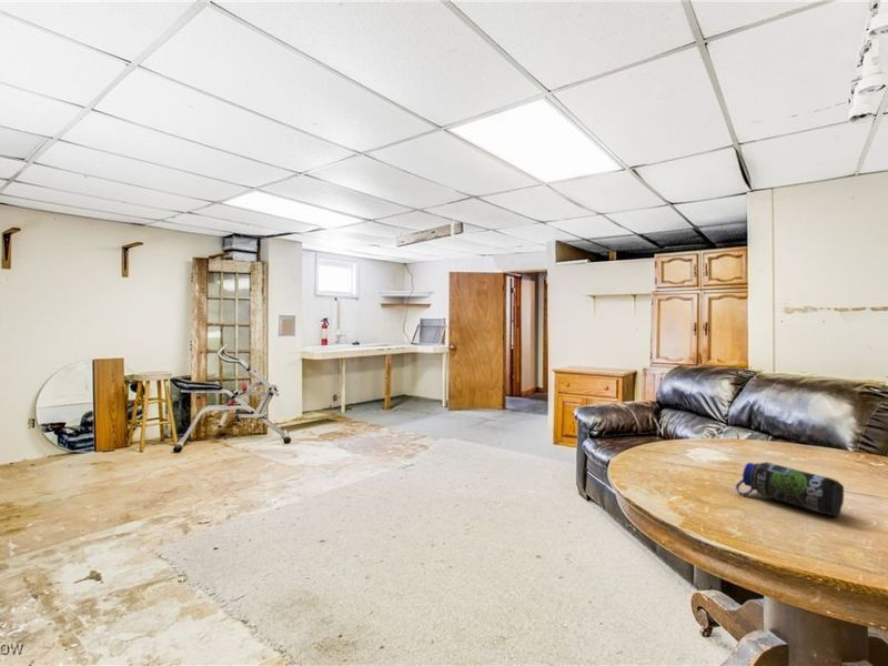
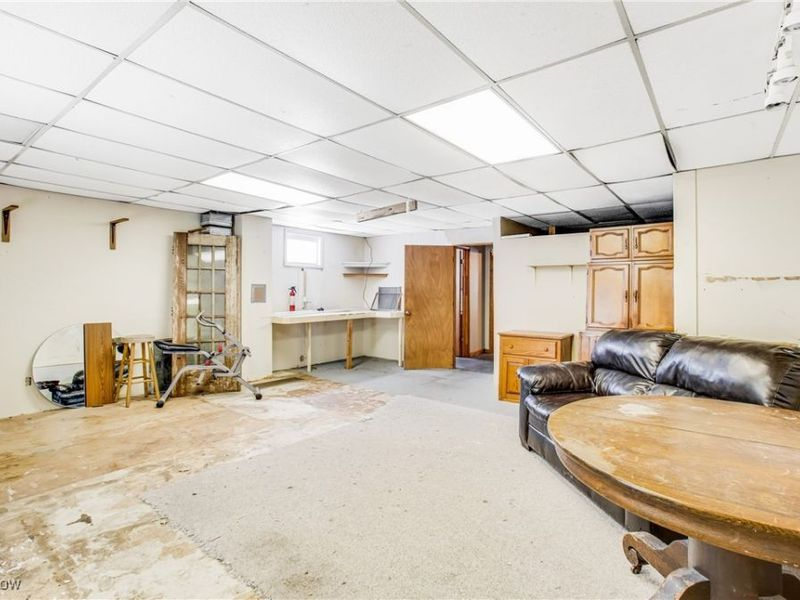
- water bottle [735,461,845,517]
